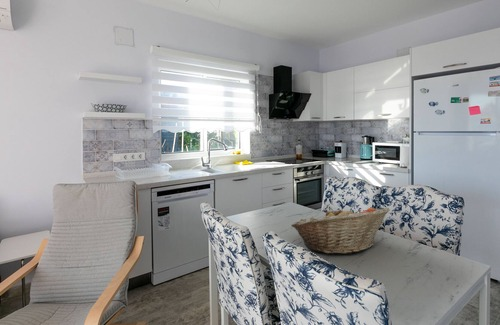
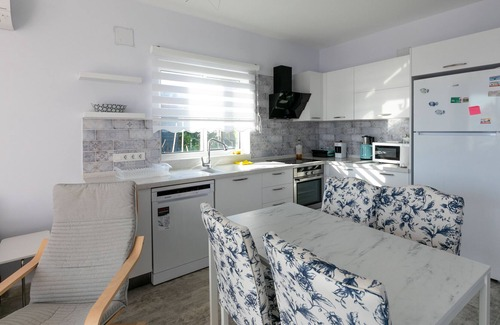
- fruit basket [290,207,391,255]
